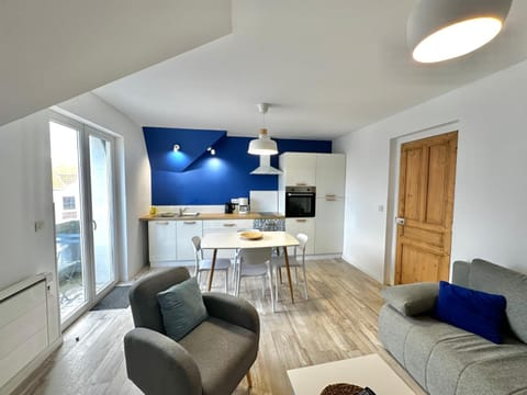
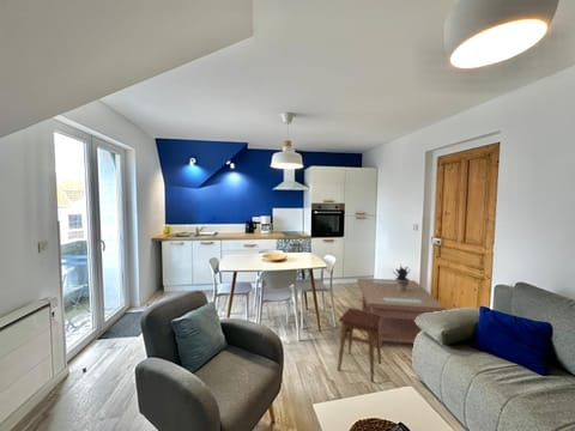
+ stool [337,306,382,383]
+ coffee table [356,277,448,347]
+ potted plant [389,263,412,292]
